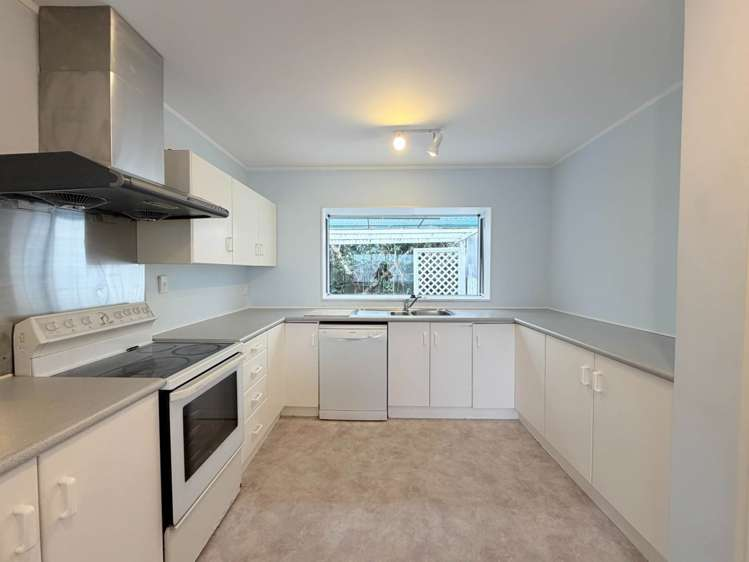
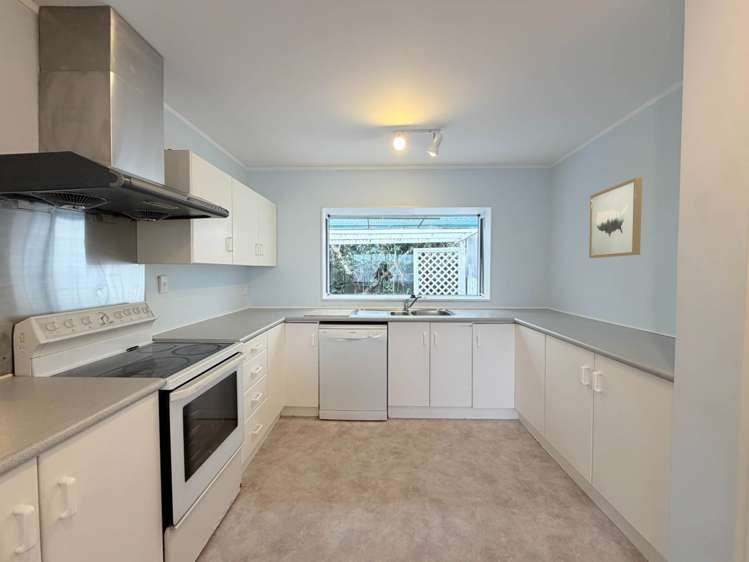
+ wall art [588,177,643,259]
